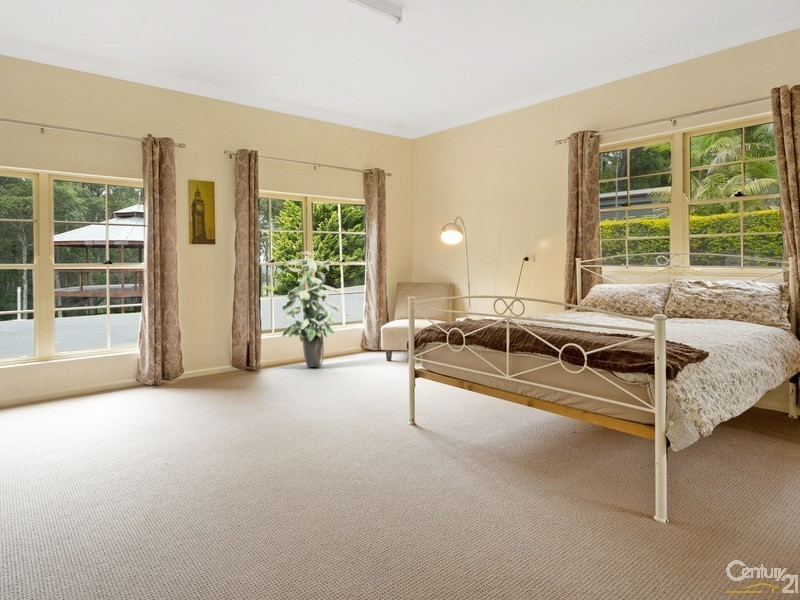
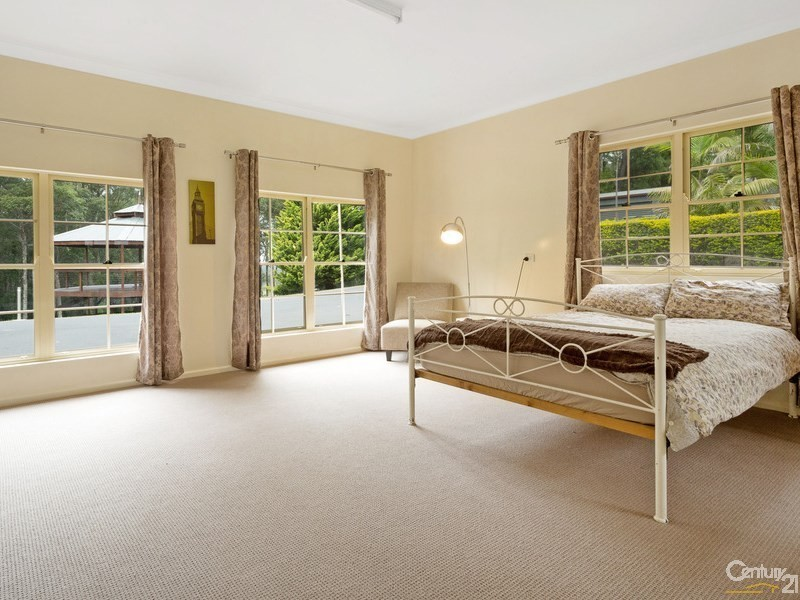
- indoor plant [281,250,340,368]
